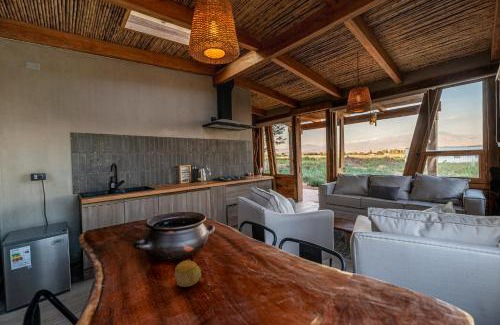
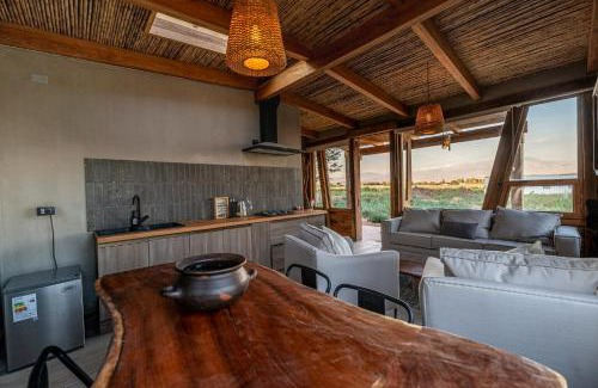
- fruit [174,260,202,288]
